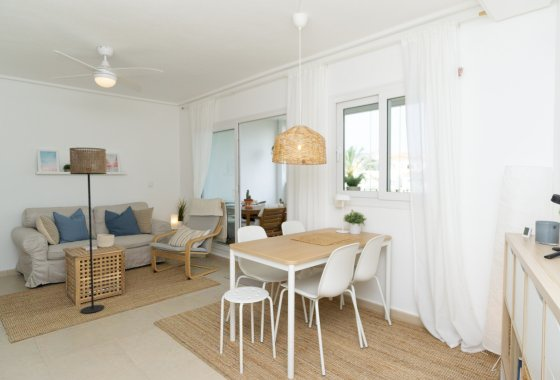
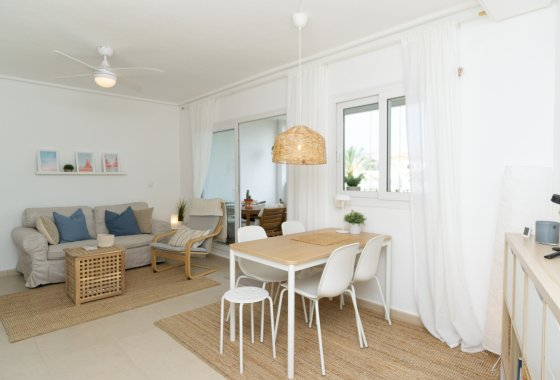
- floor lamp [69,147,107,314]
